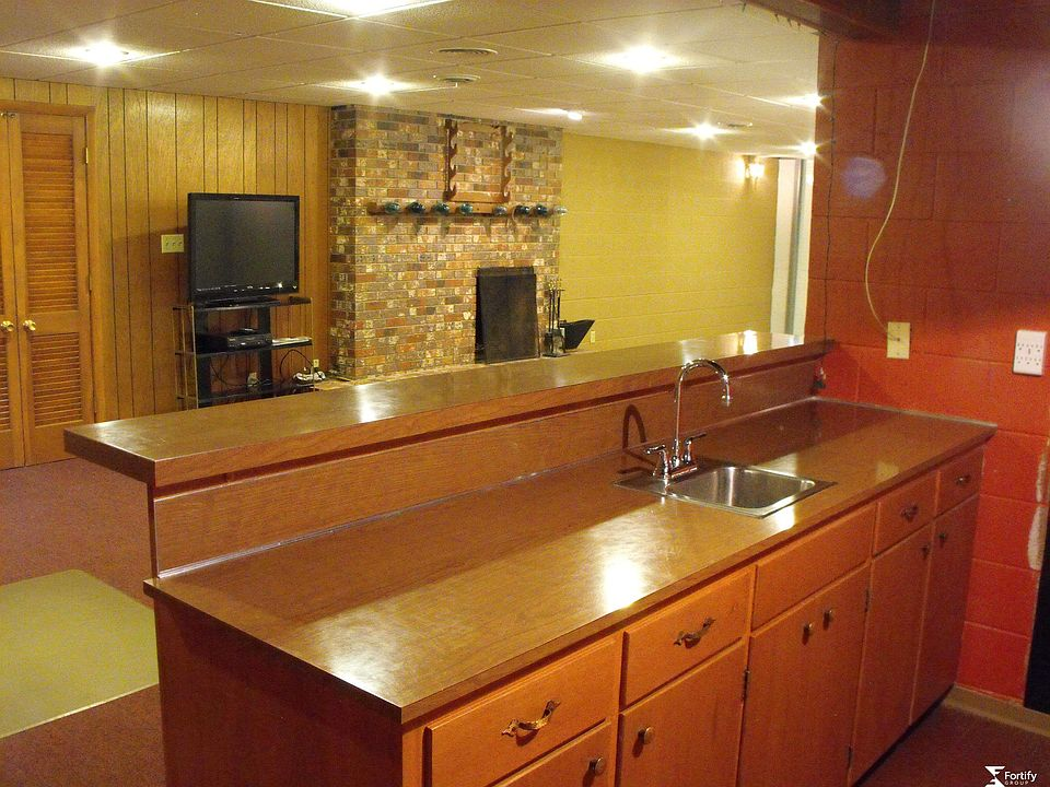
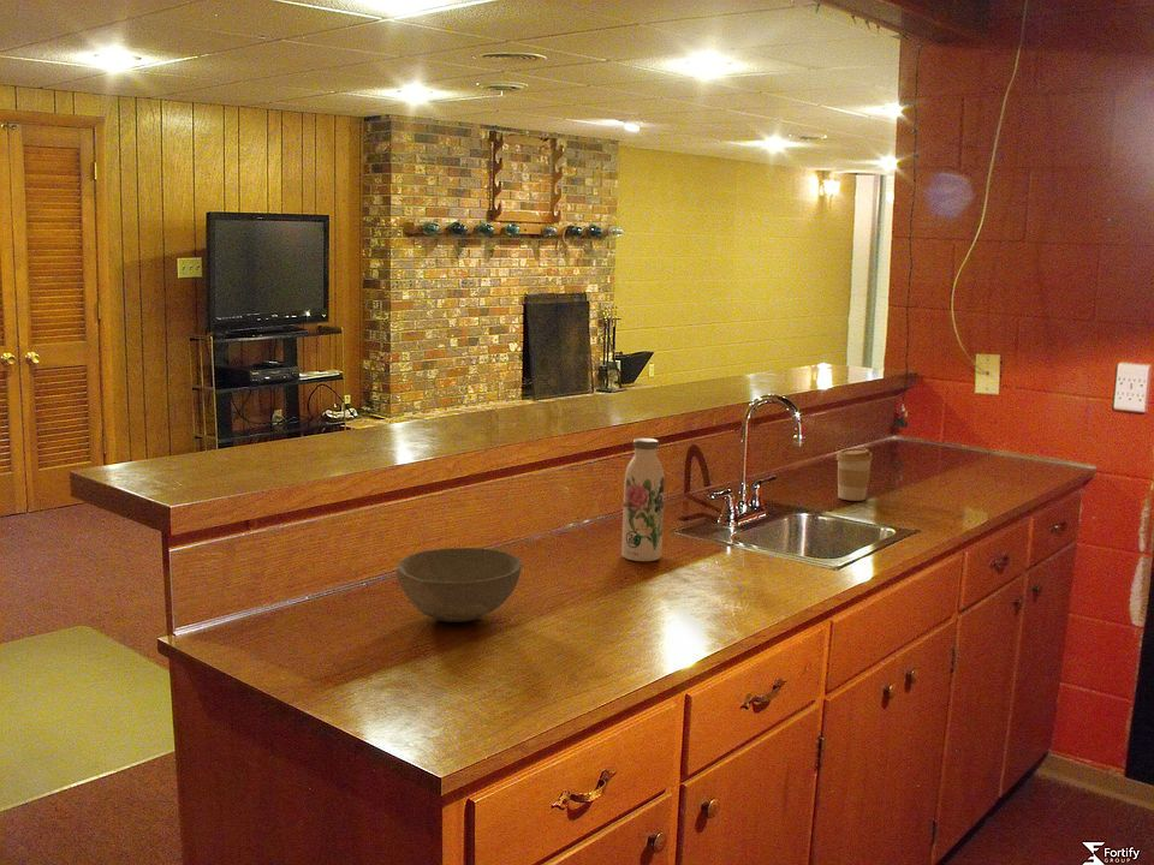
+ coffee cup [835,447,874,502]
+ water bottle [620,437,666,562]
+ bowl [395,547,523,624]
